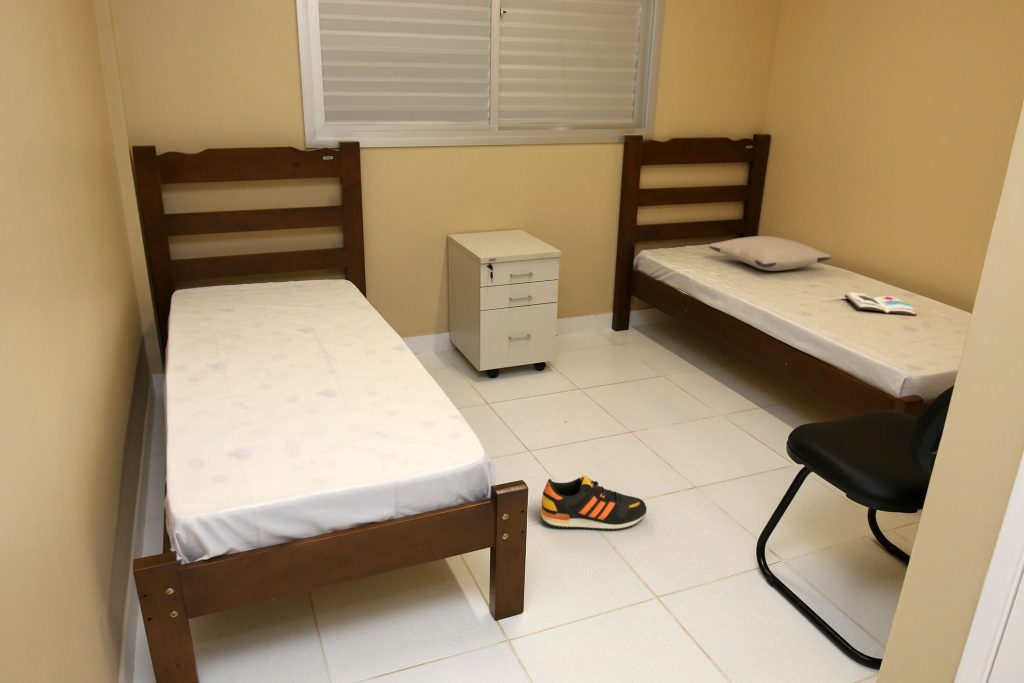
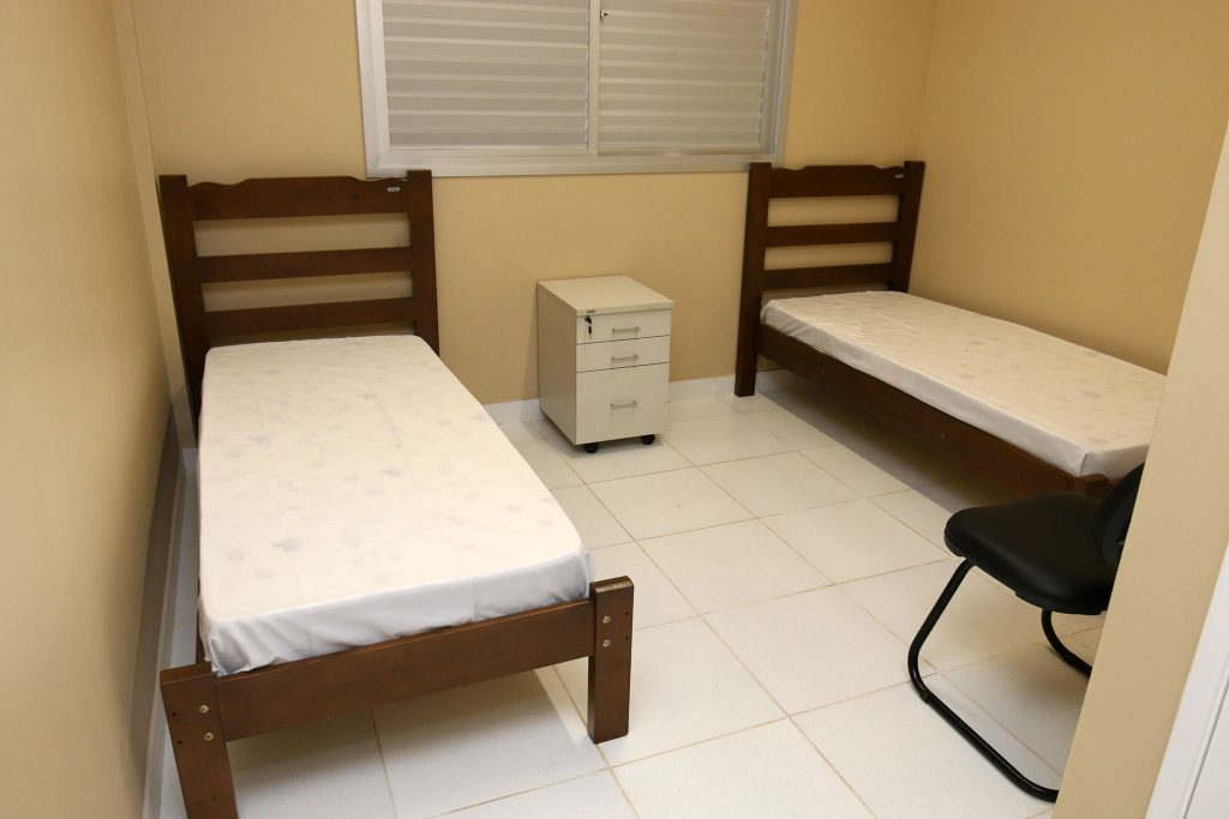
- shoe [539,474,648,531]
- pillow [708,235,832,272]
- book [844,291,918,317]
